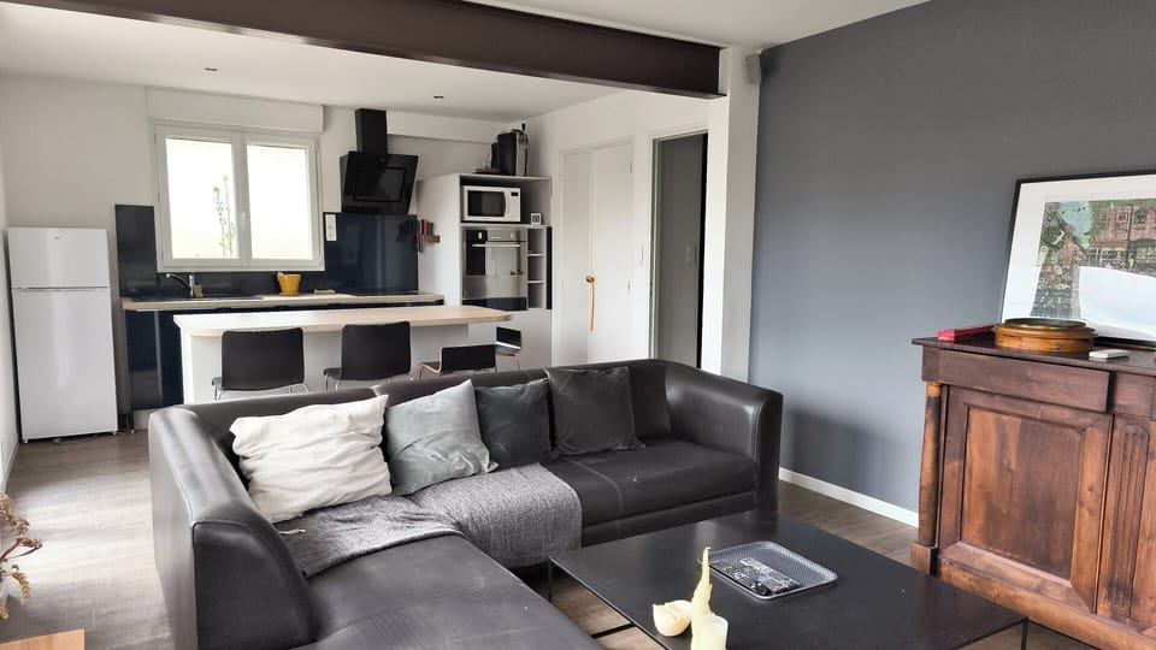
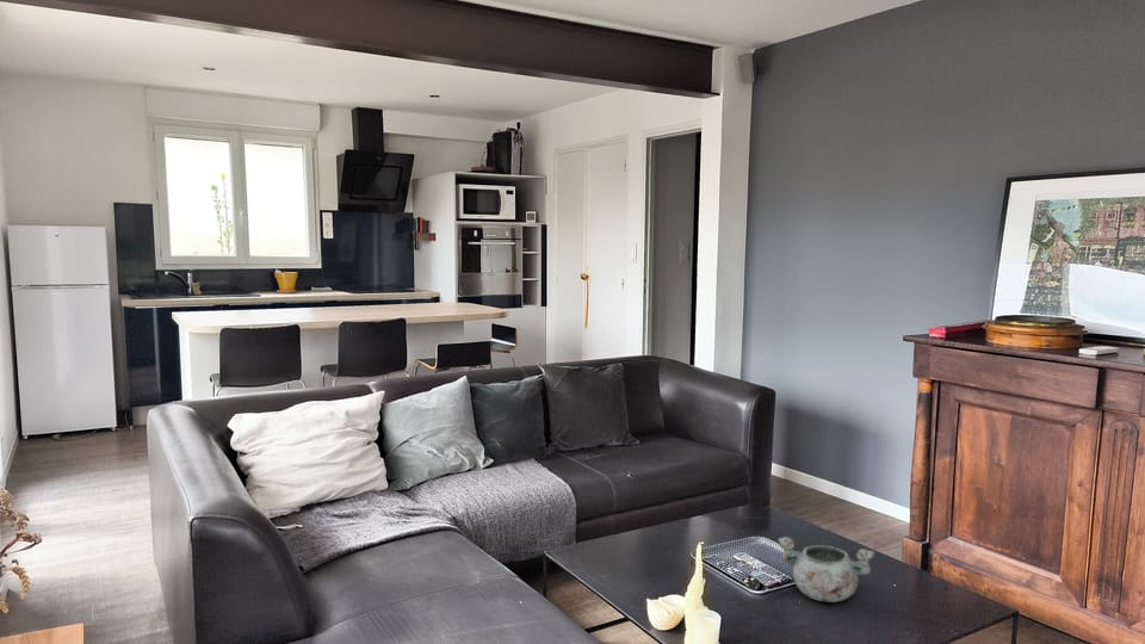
+ decorative bowl [776,535,875,603]
